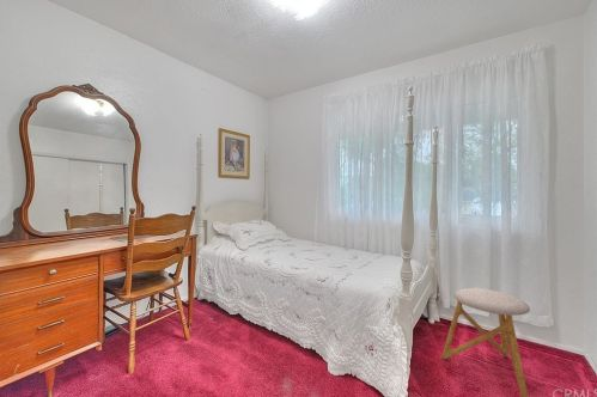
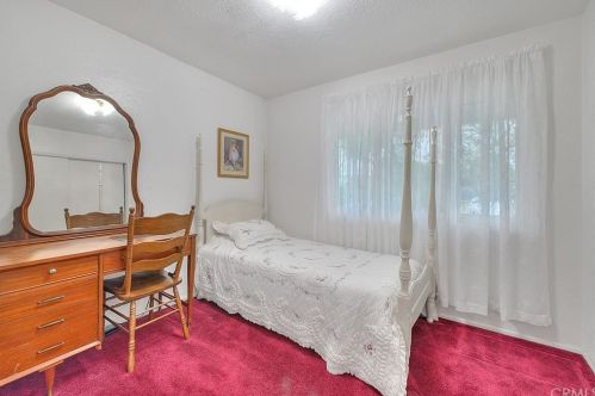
- stool [441,287,531,397]
